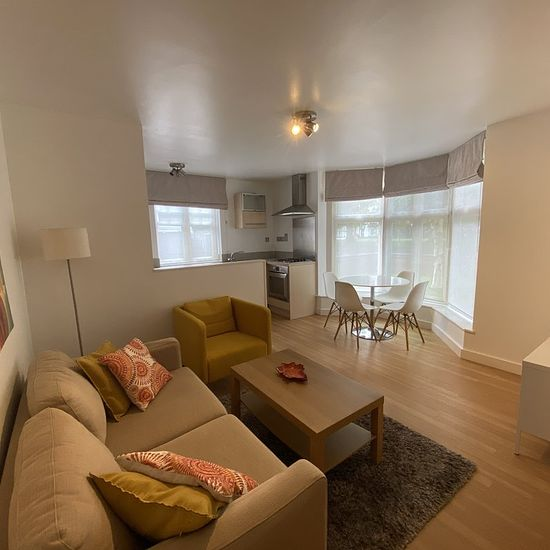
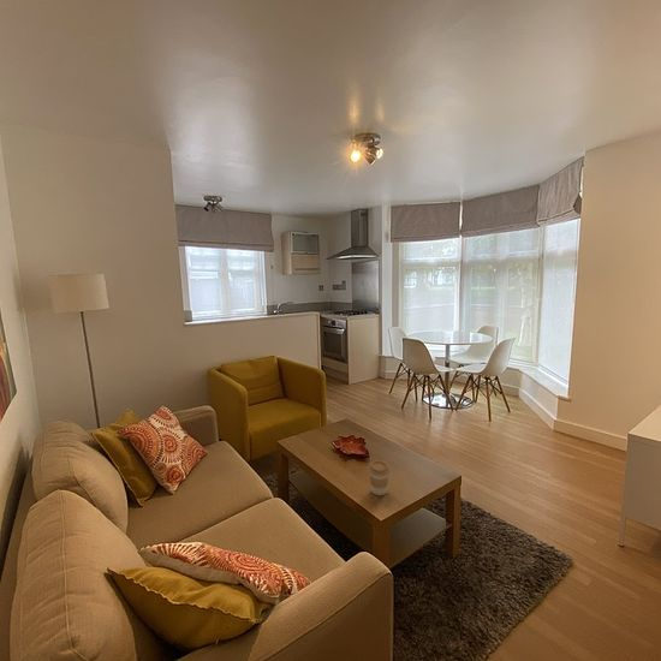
+ coffee cup [368,459,391,496]
